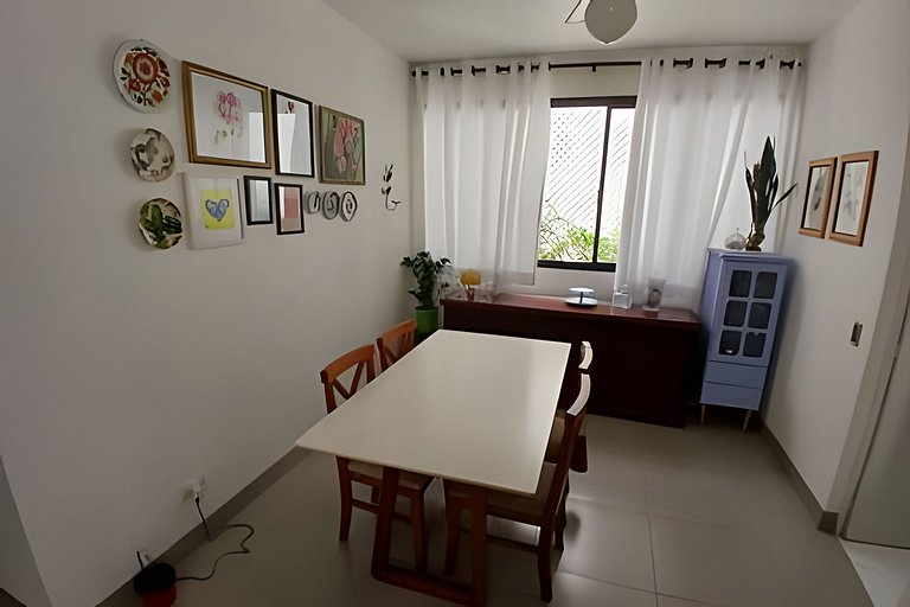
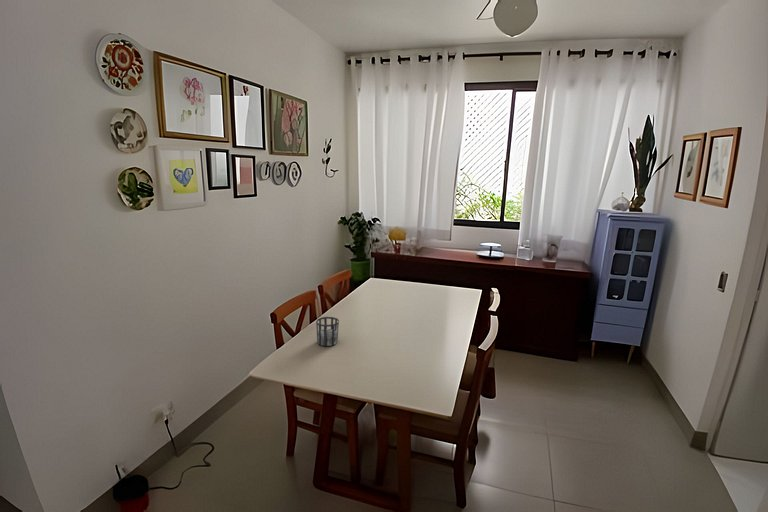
+ cup [315,316,340,347]
